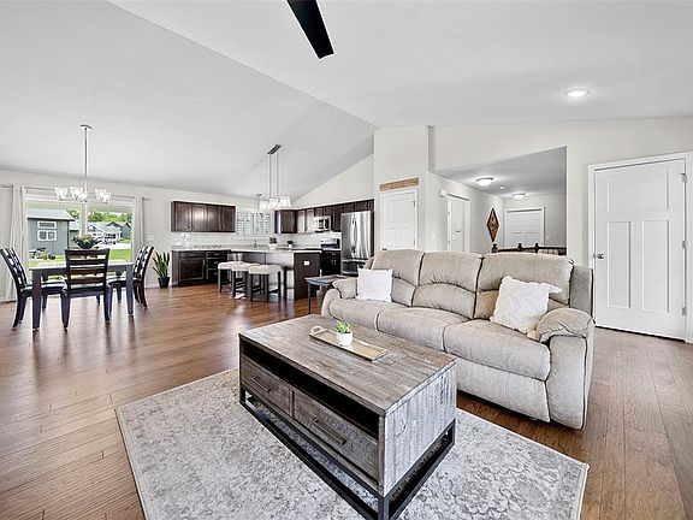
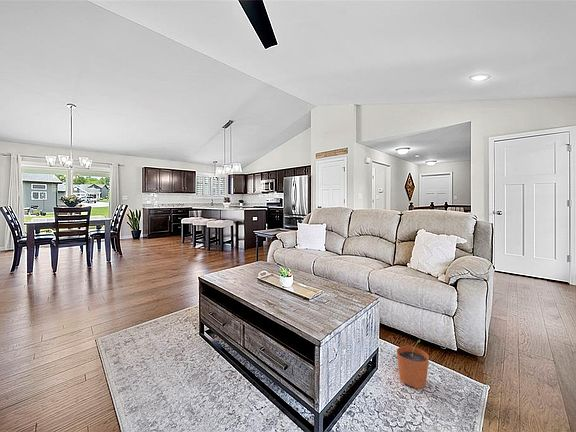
+ plant pot [396,339,430,390]
